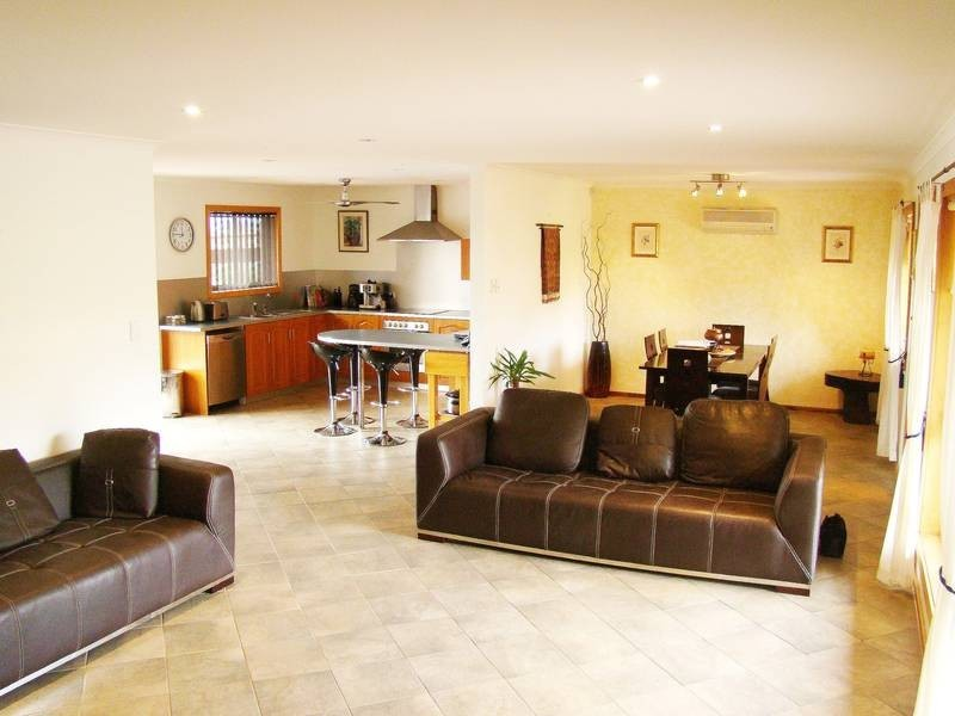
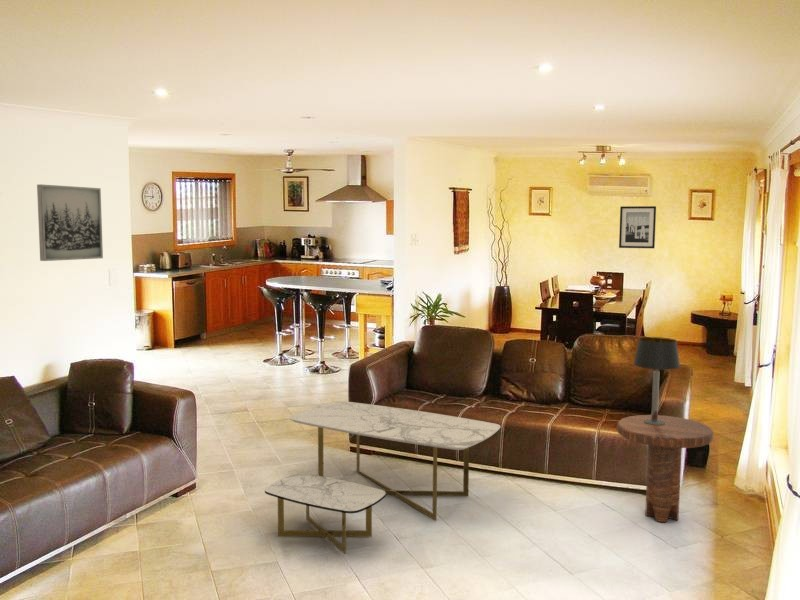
+ side table [616,414,715,523]
+ coffee table [264,400,502,555]
+ wall art [618,205,657,249]
+ table lamp [632,336,681,425]
+ wall art [36,184,104,262]
